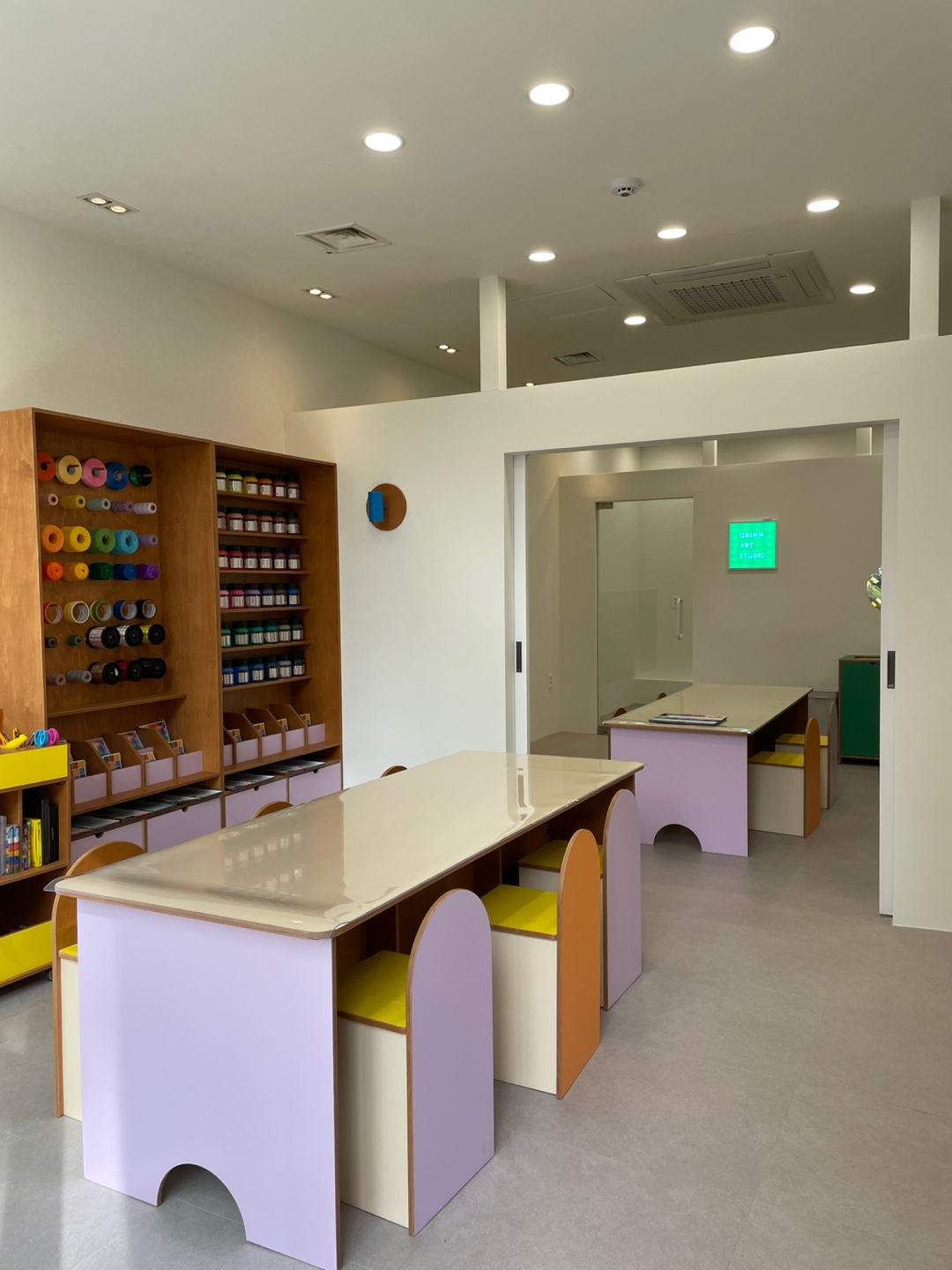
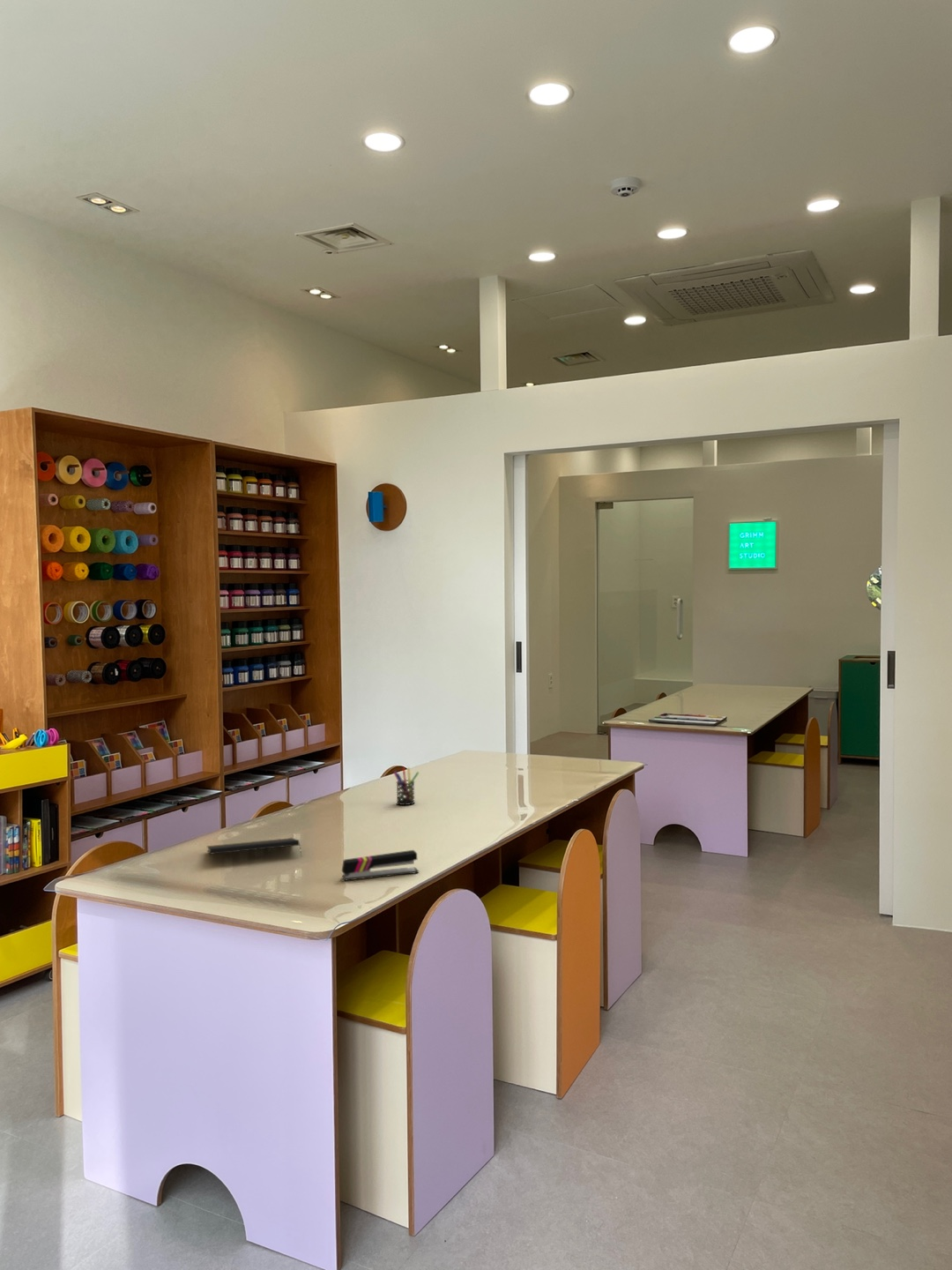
+ pen holder [392,766,420,806]
+ stapler [341,849,420,881]
+ notepad [206,837,302,856]
